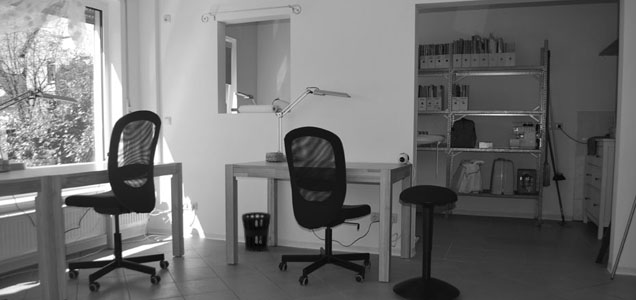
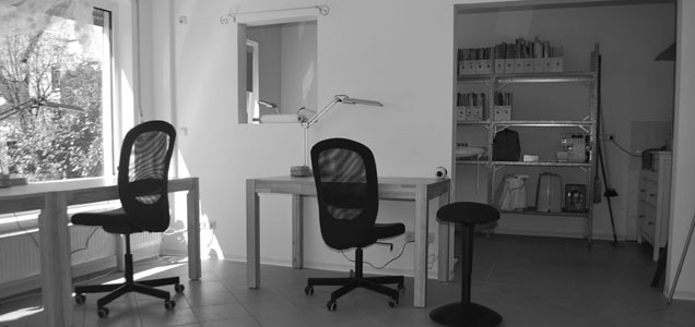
- wastebasket [241,211,272,253]
